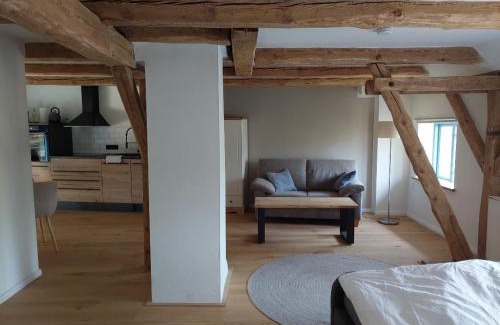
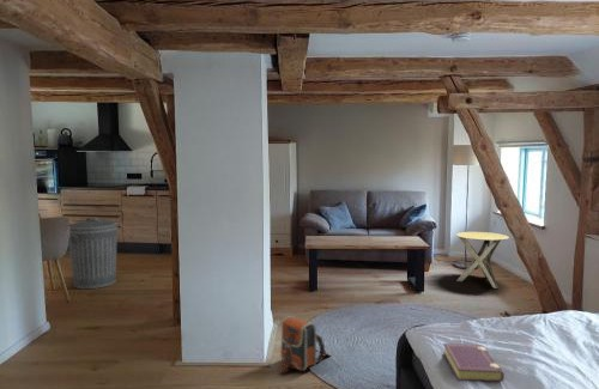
+ backpack [277,315,332,375]
+ side table [455,231,510,290]
+ book [442,342,506,383]
+ trash can [67,217,119,290]
